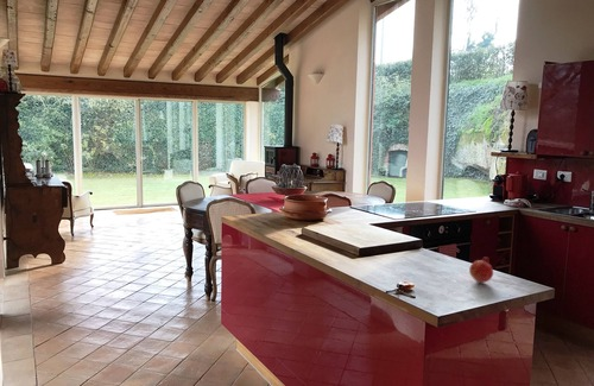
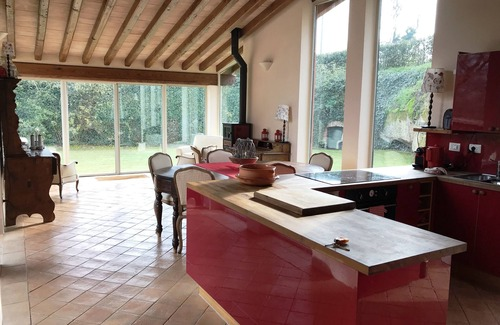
- fruit [468,255,494,284]
